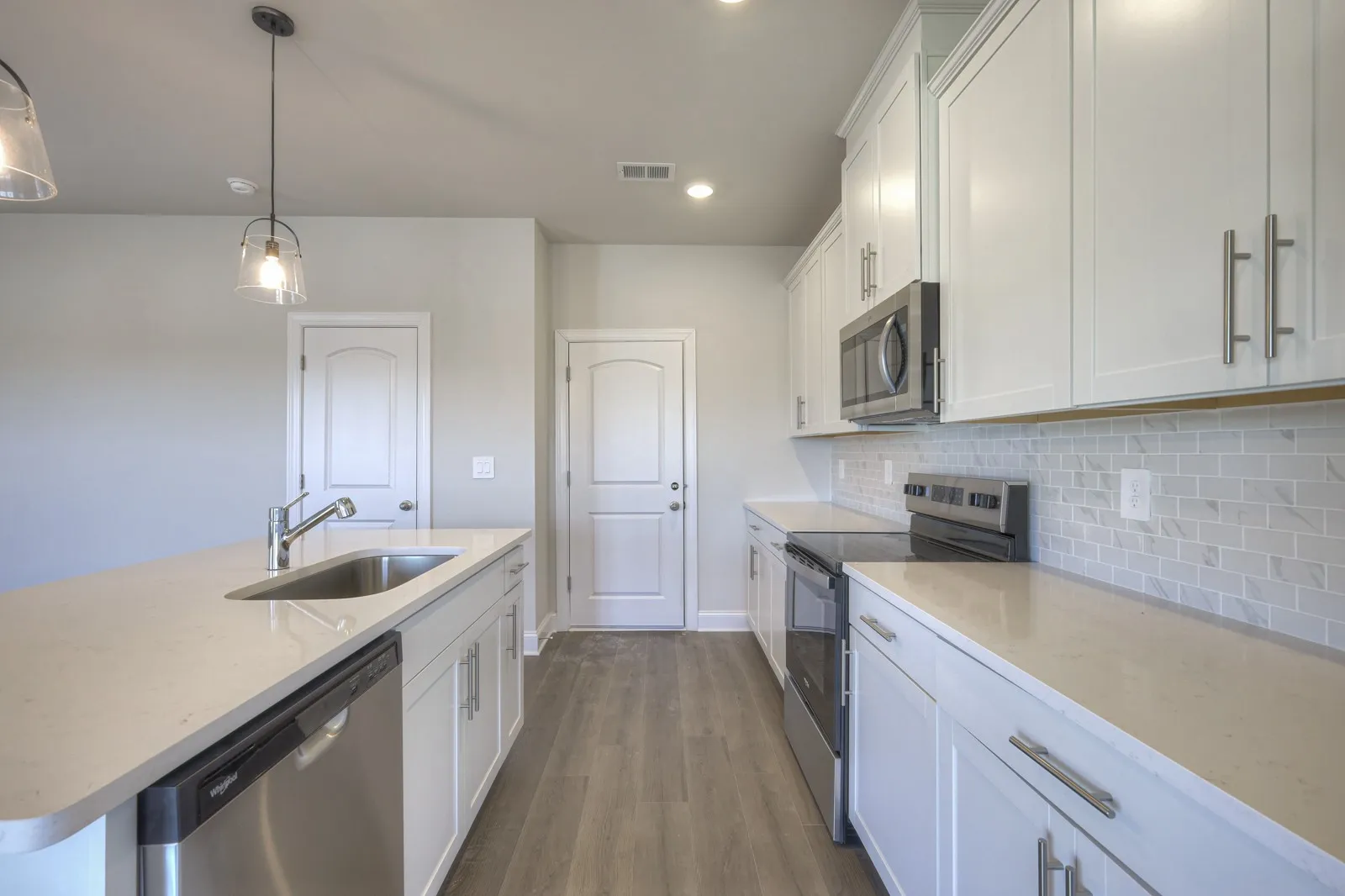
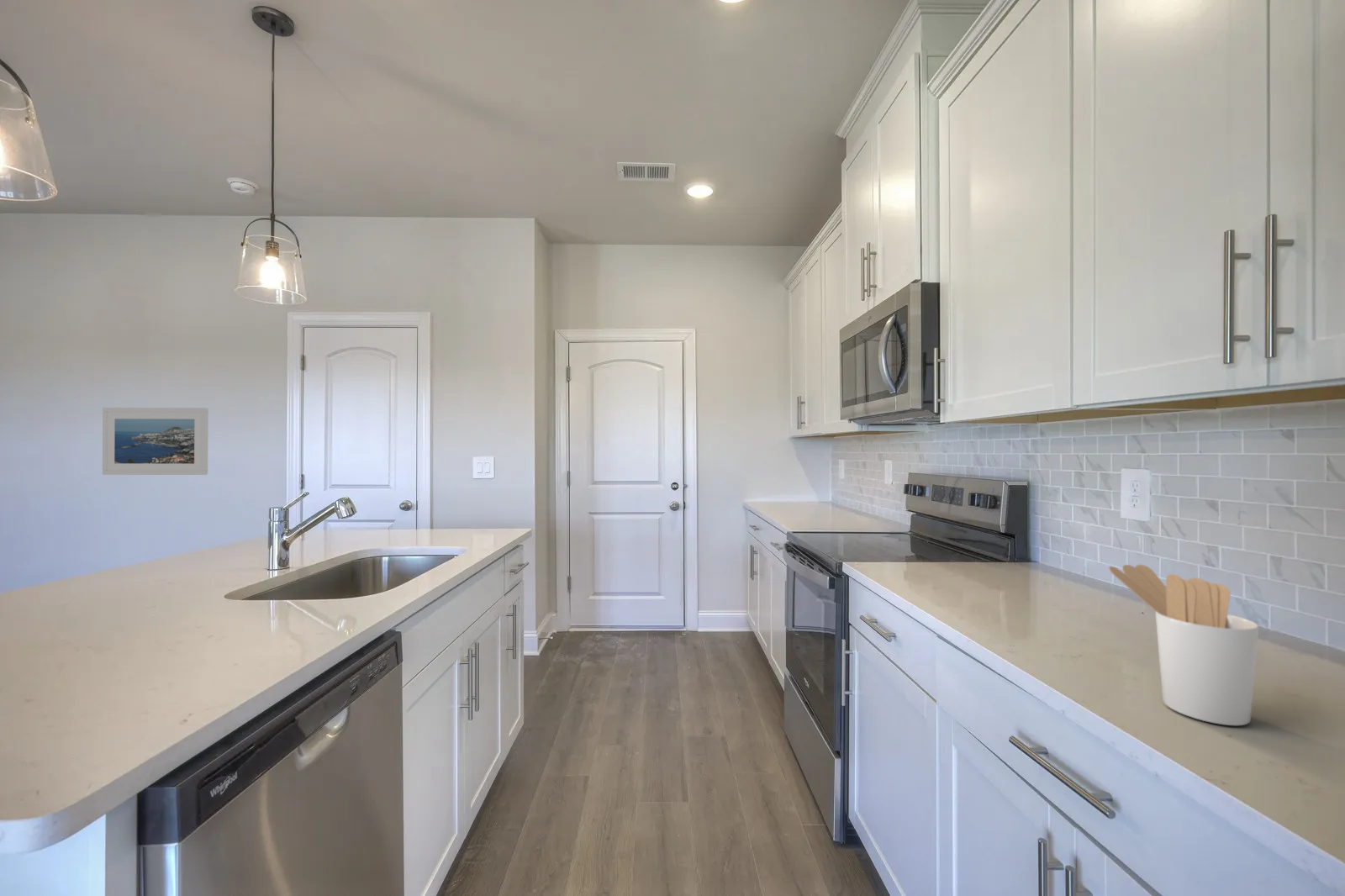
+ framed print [102,407,209,476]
+ utensil holder [1108,564,1259,726]
